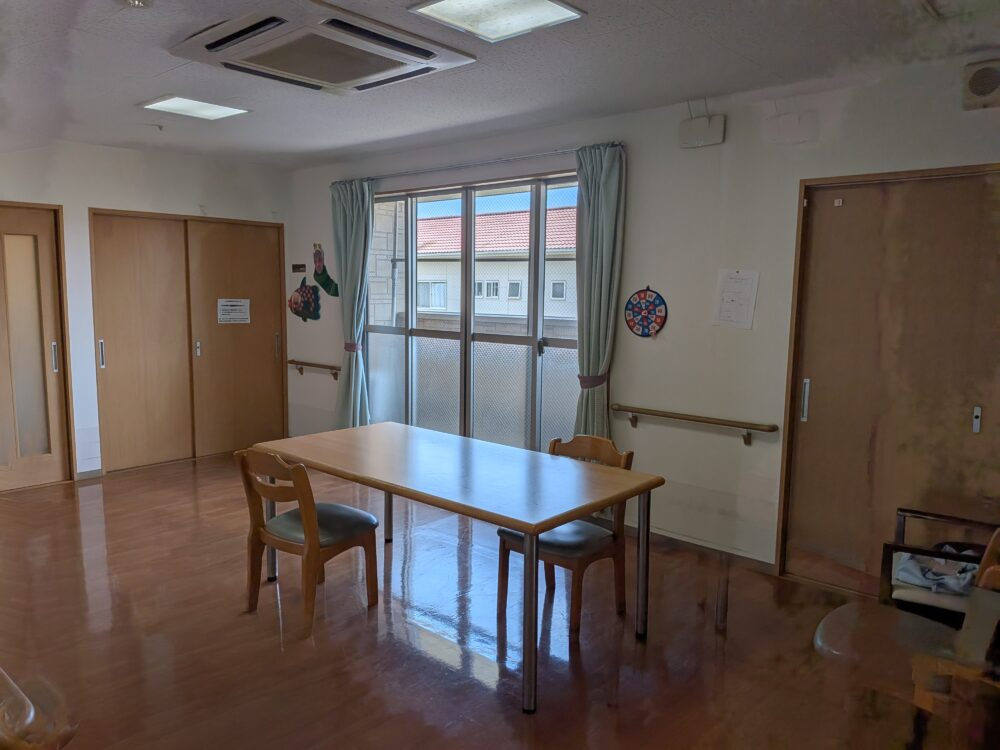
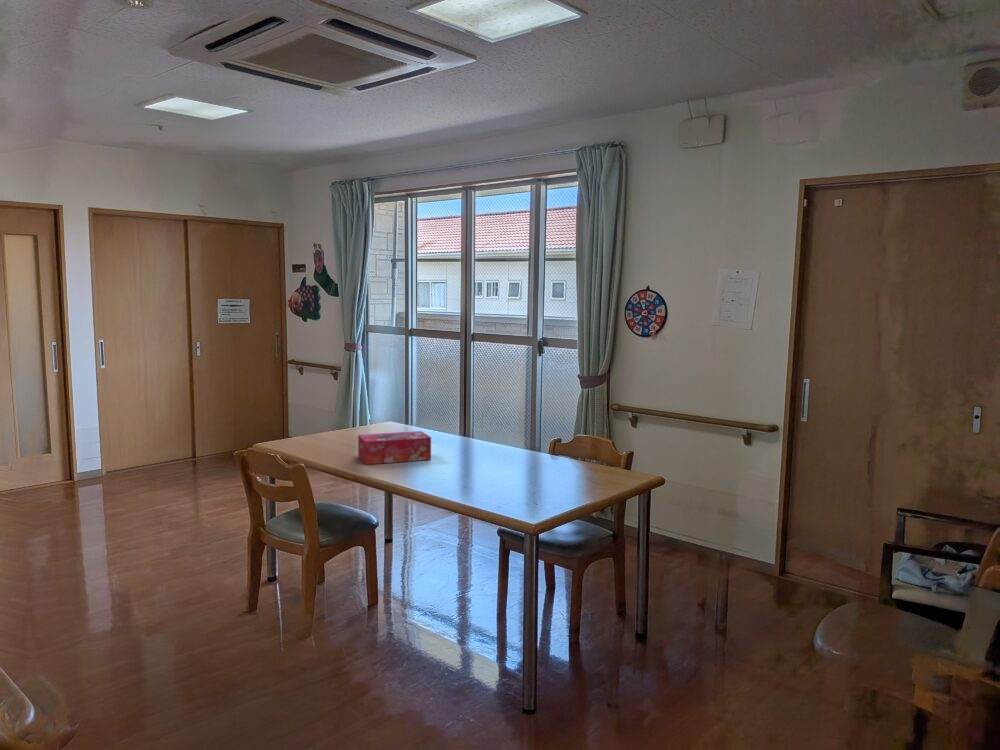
+ tissue box [357,430,432,466]
